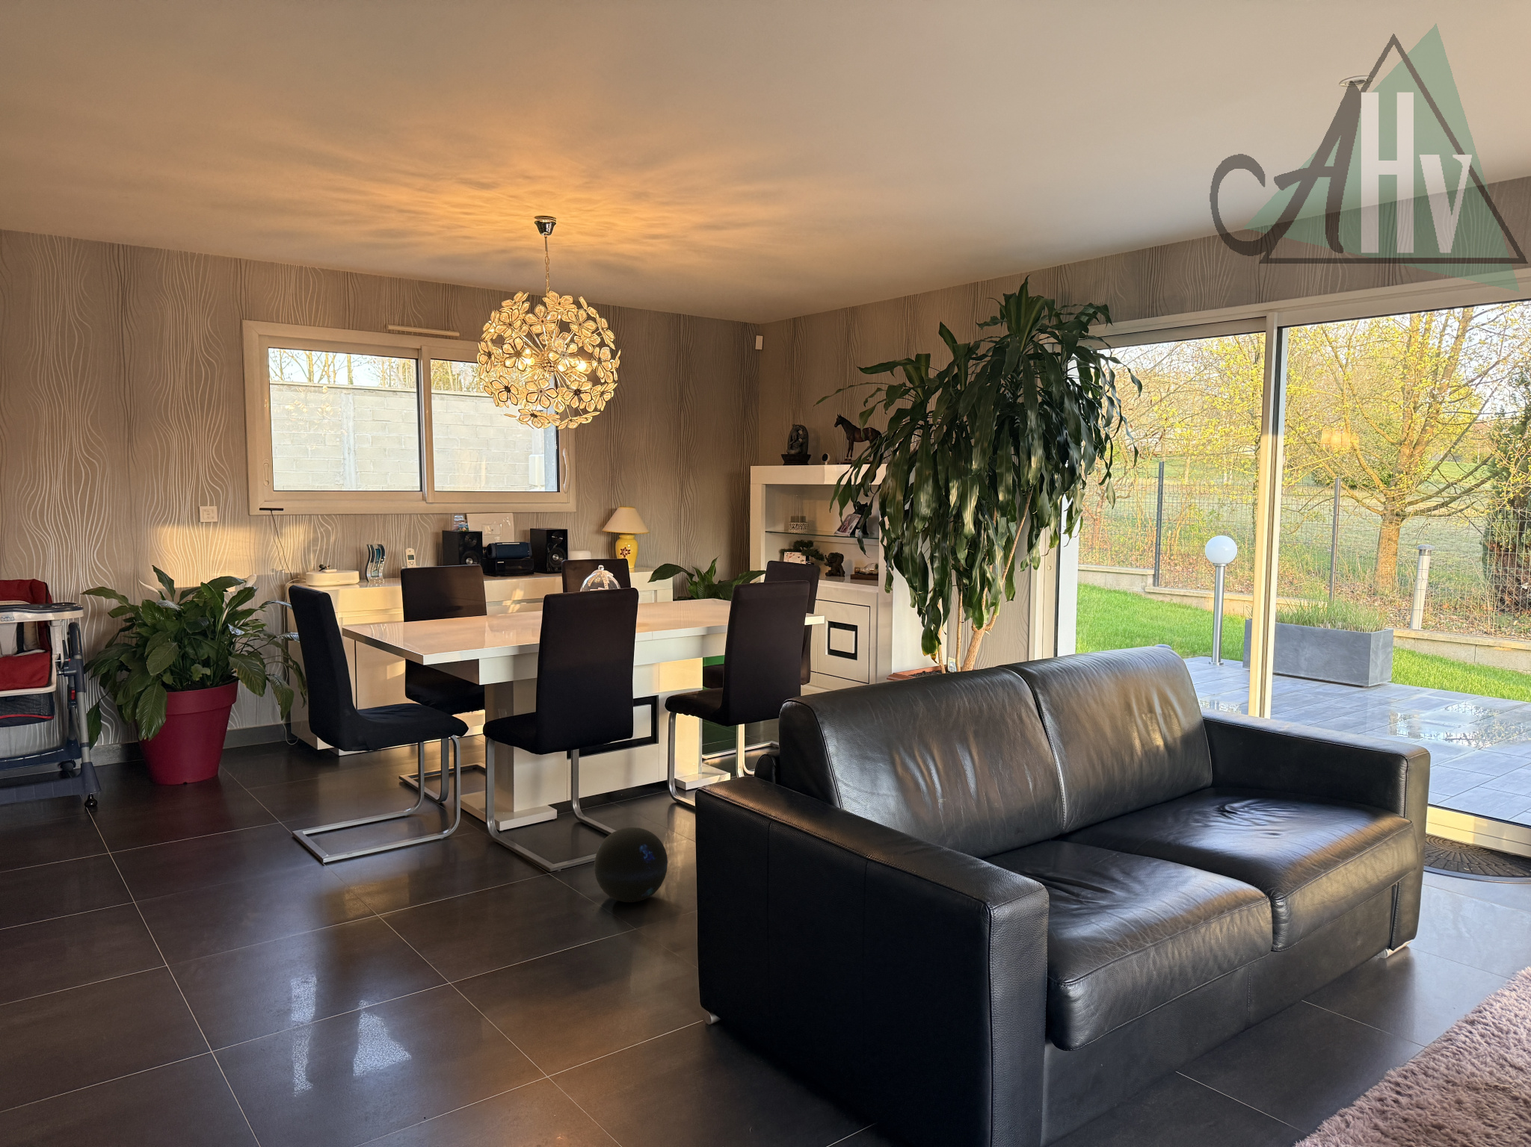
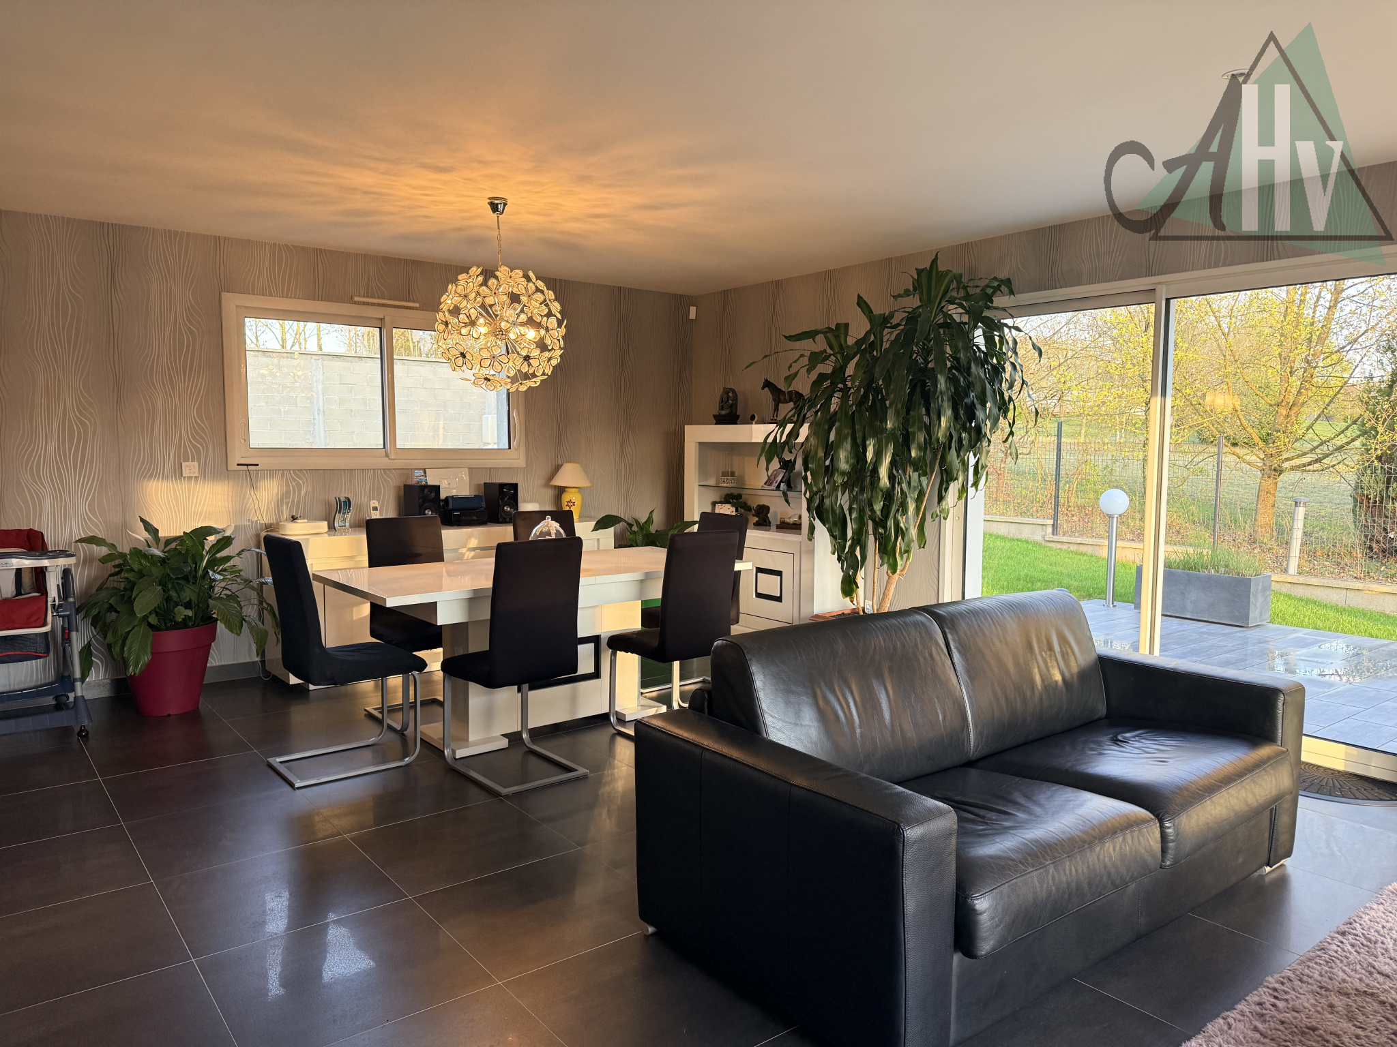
- ball [593,827,668,902]
